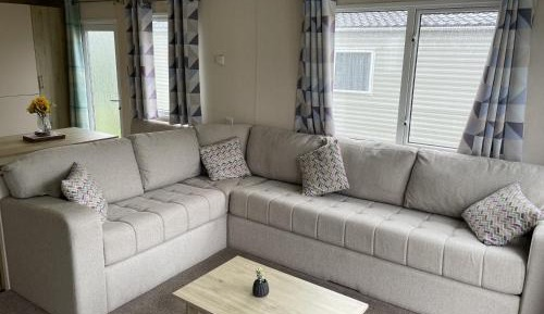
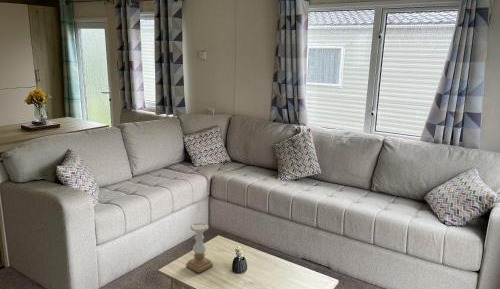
+ candle holder [185,222,214,274]
